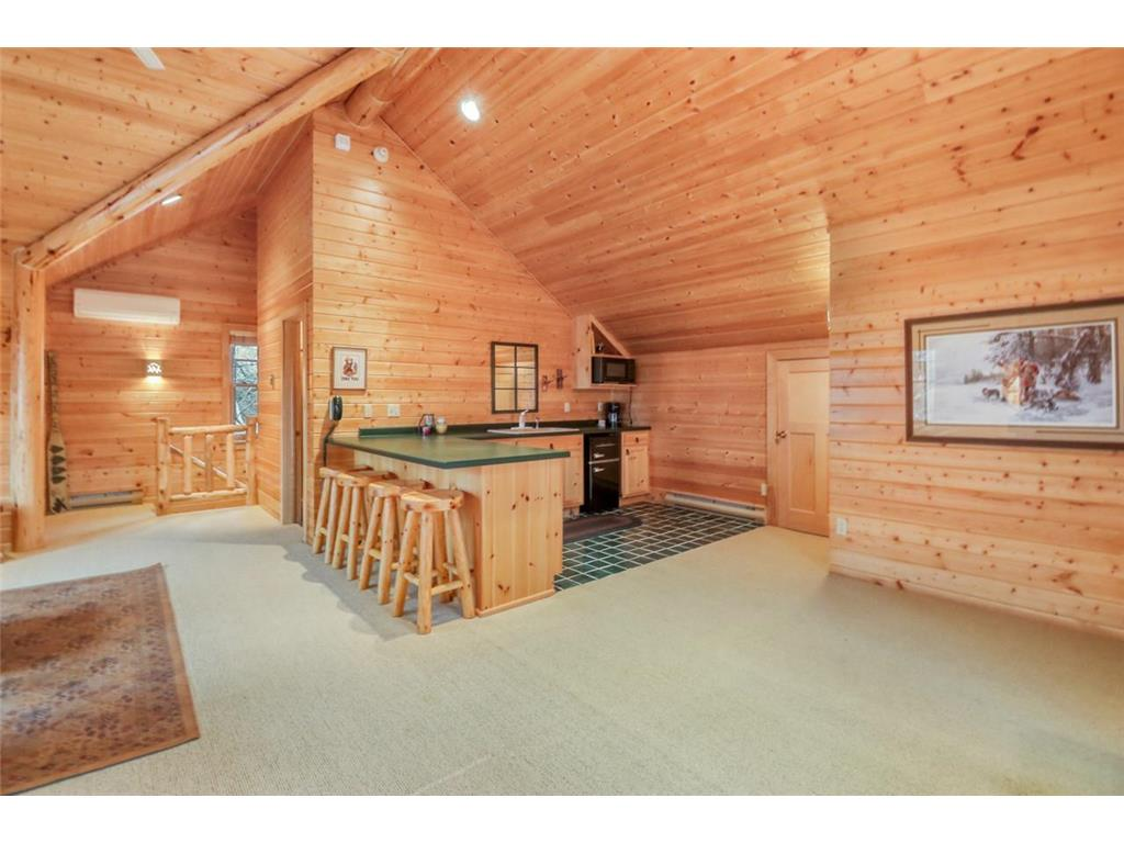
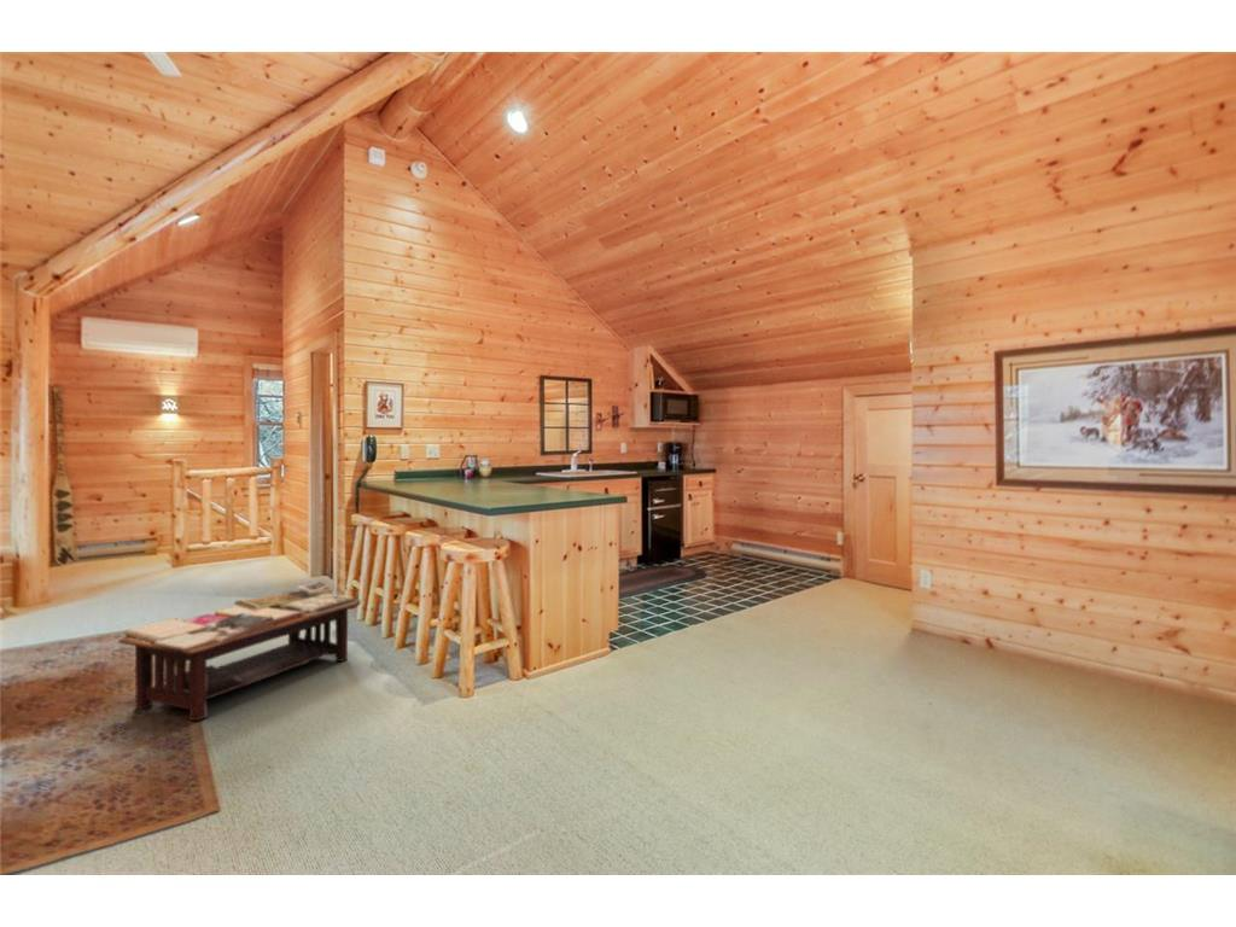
+ coffee table [117,581,362,722]
